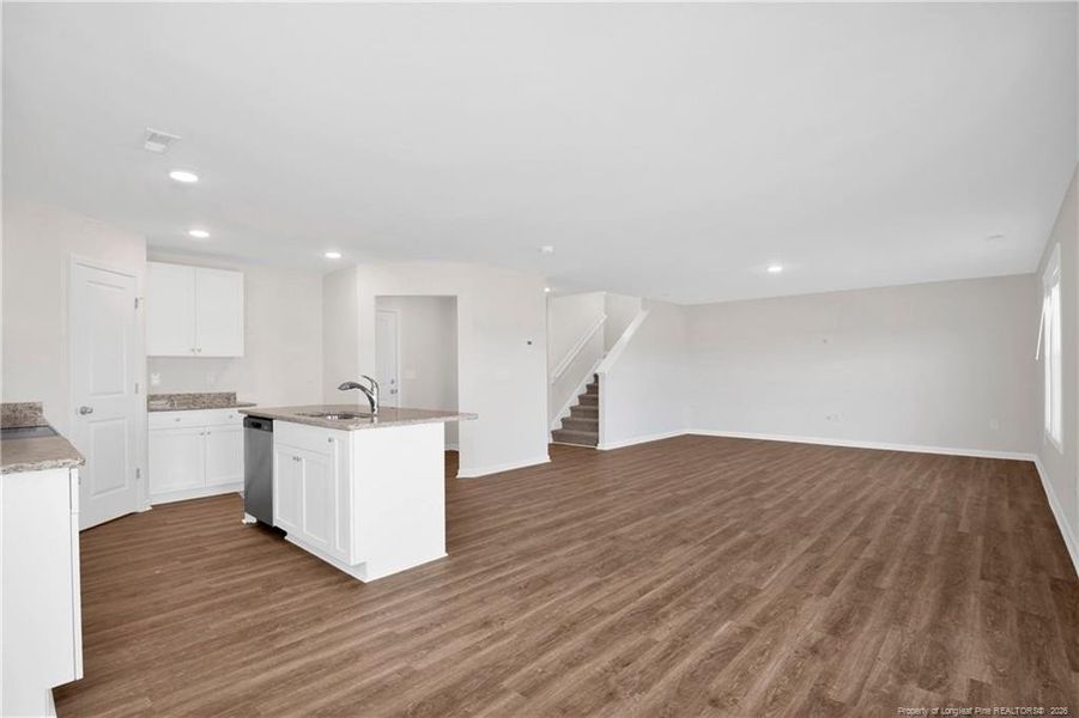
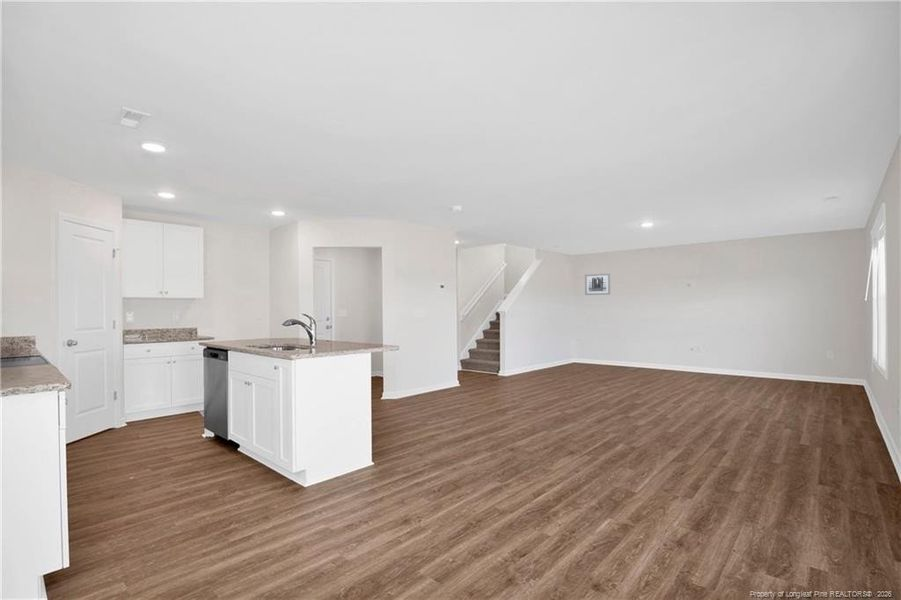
+ wall art [584,272,611,296]
